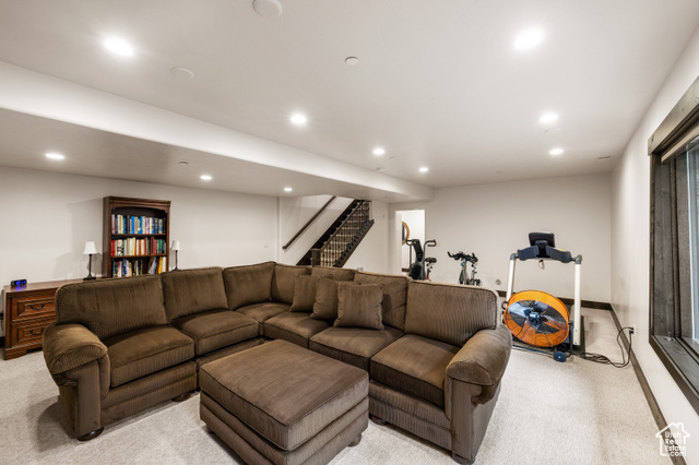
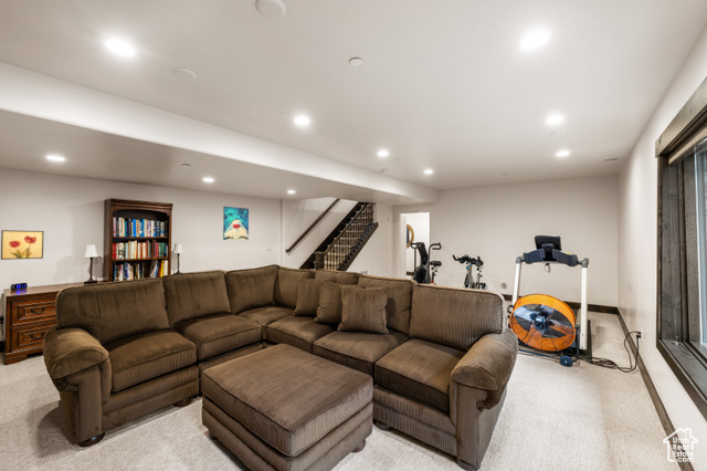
+ wall art [0,229,45,261]
+ wall art [222,206,250,241]
